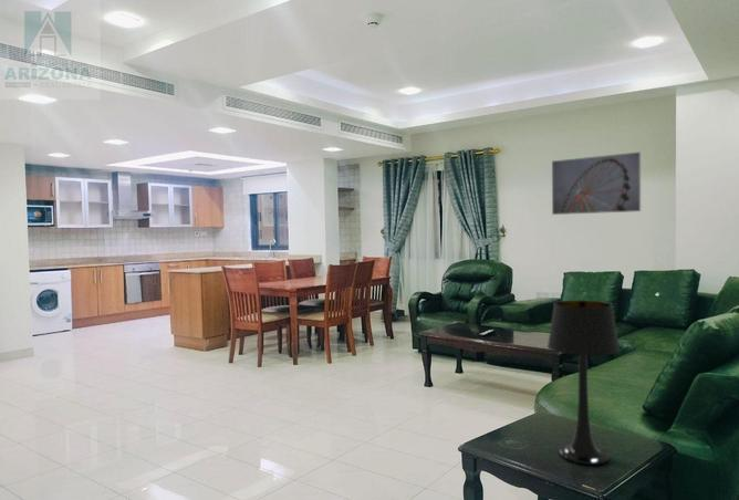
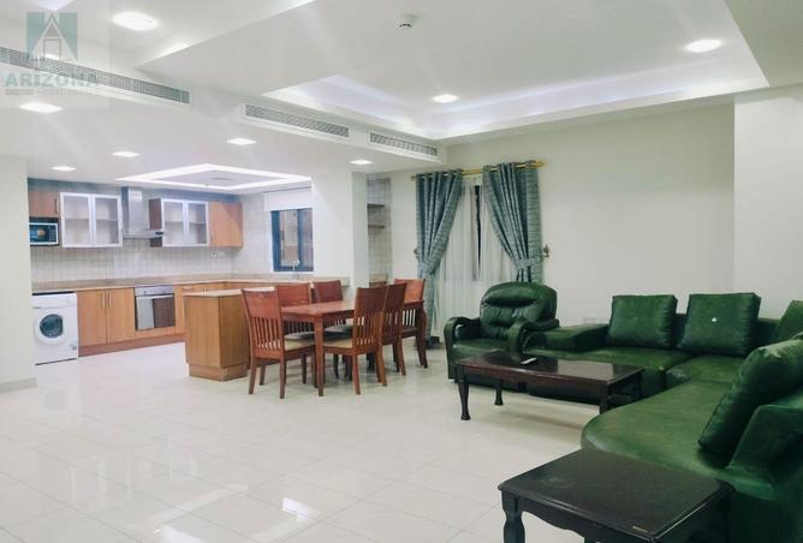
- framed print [551,150,642,216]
- table lamp [547,299,621,466]
